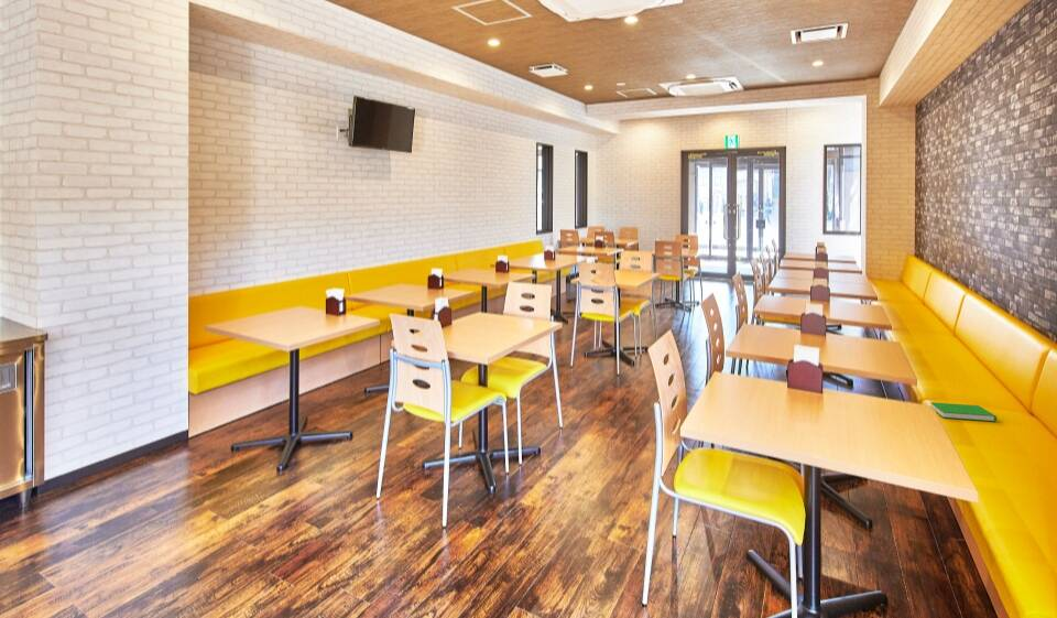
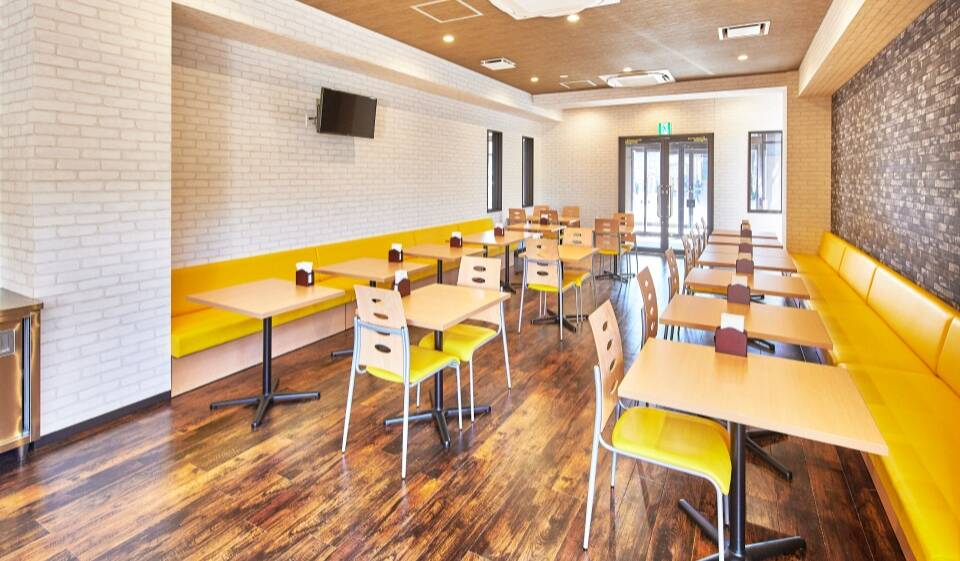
- book [929,401,998,423]
